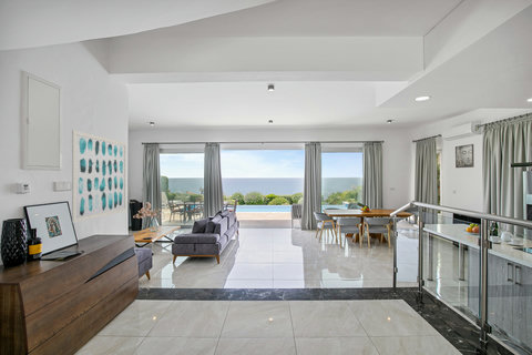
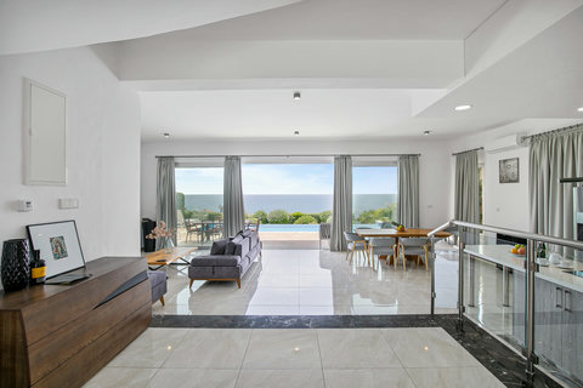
- wall art [71,129,127,224]
